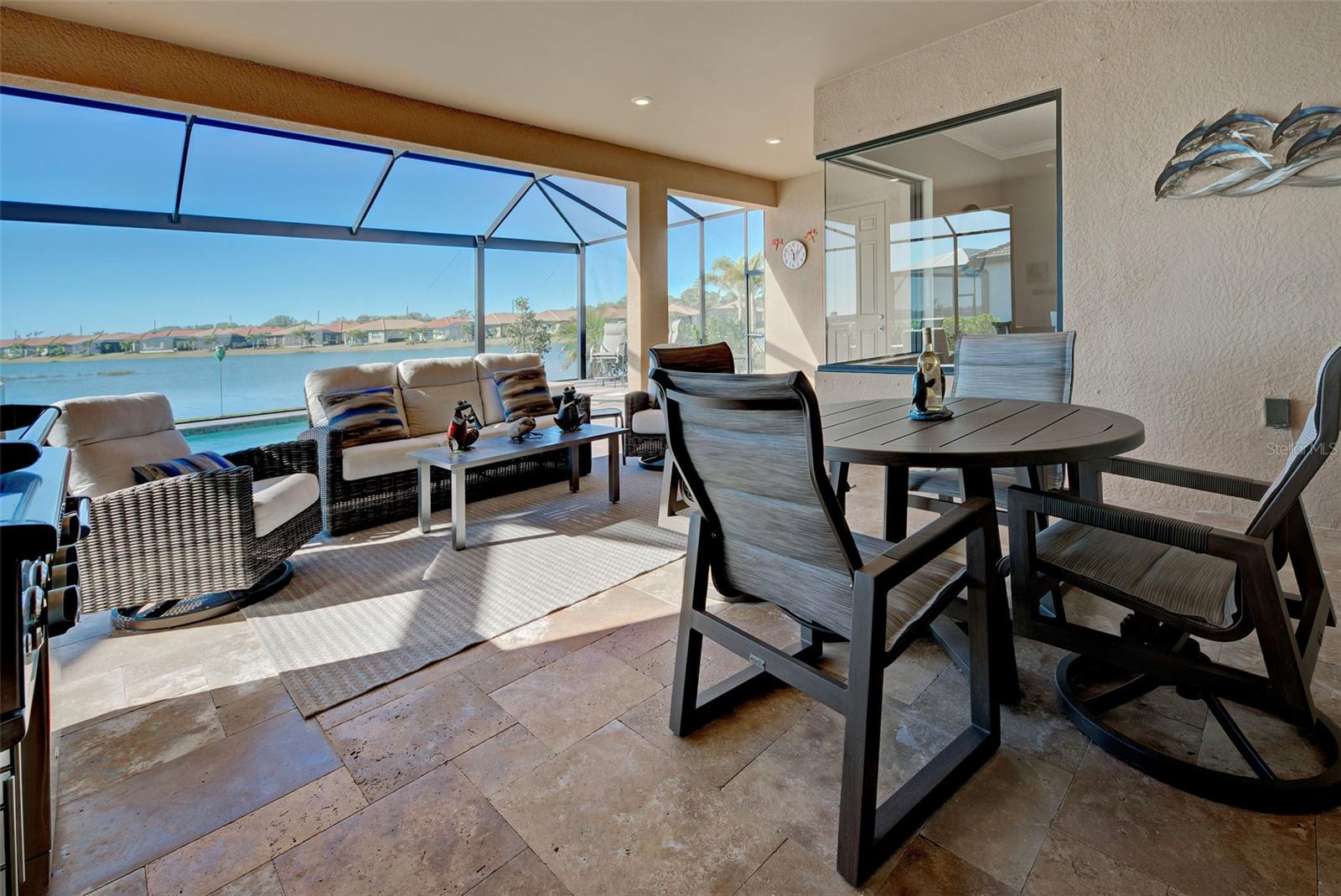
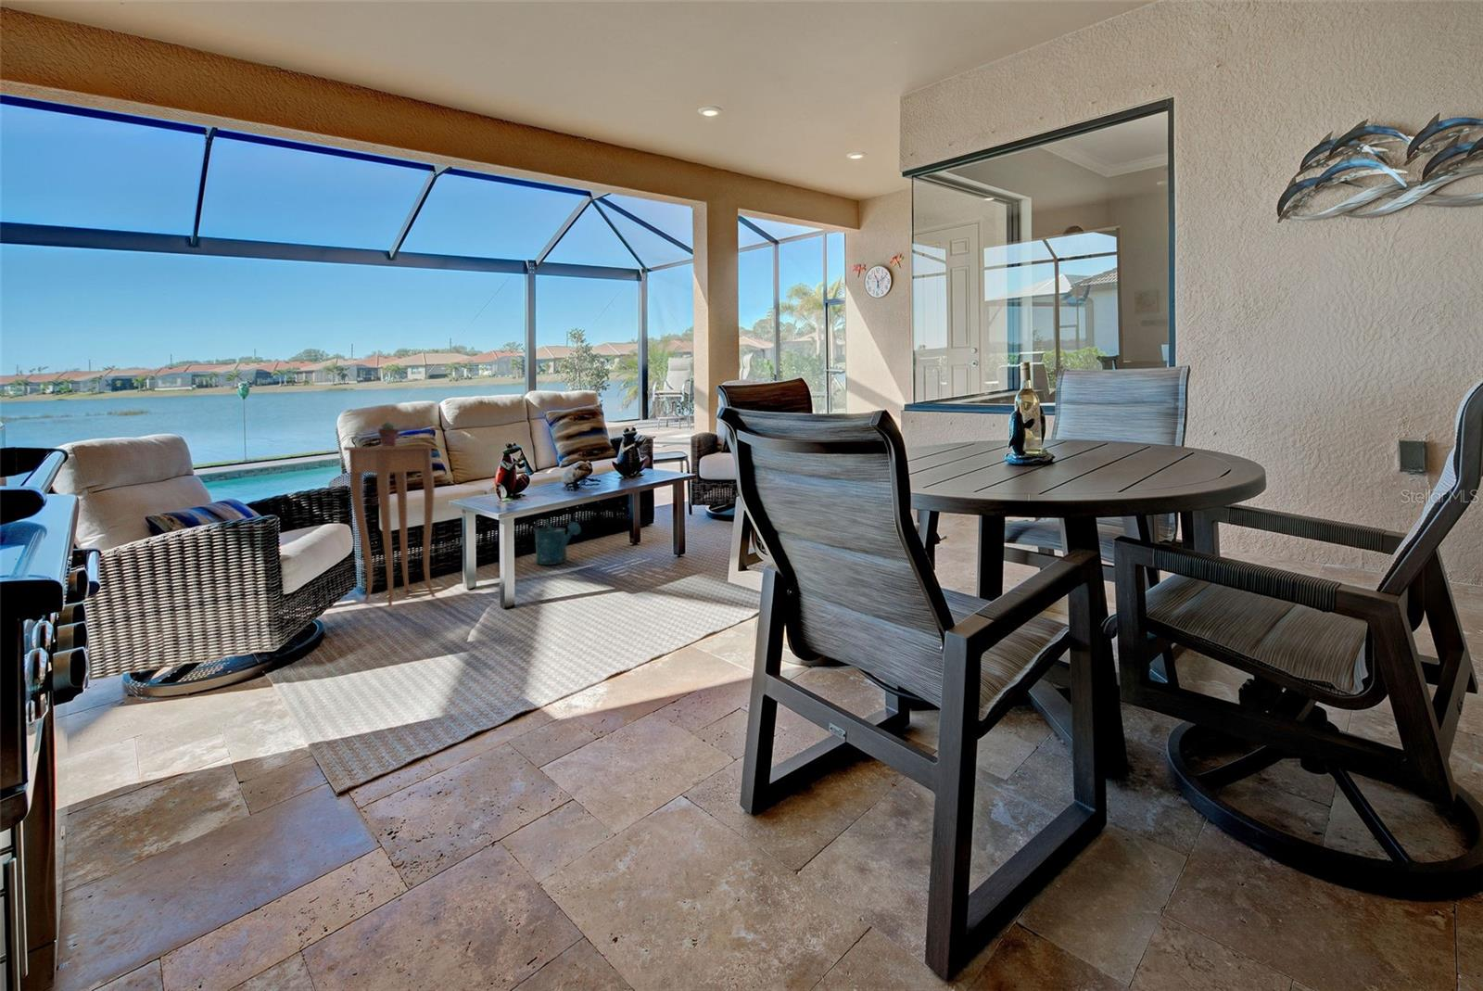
+ potted succulent [377,421,399,446]
+ side table [343,444,438,607]
+ watering can [533,519,582,565]
